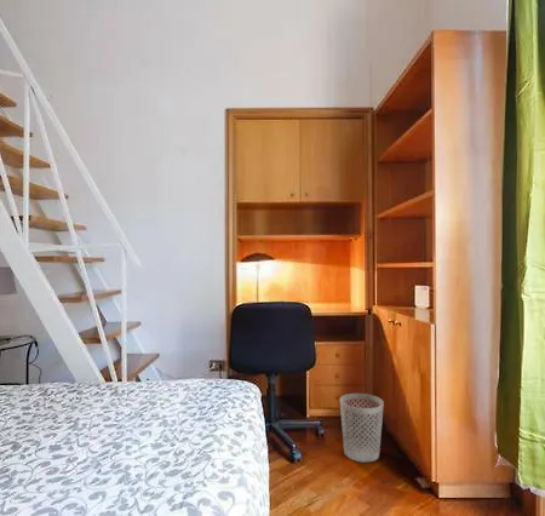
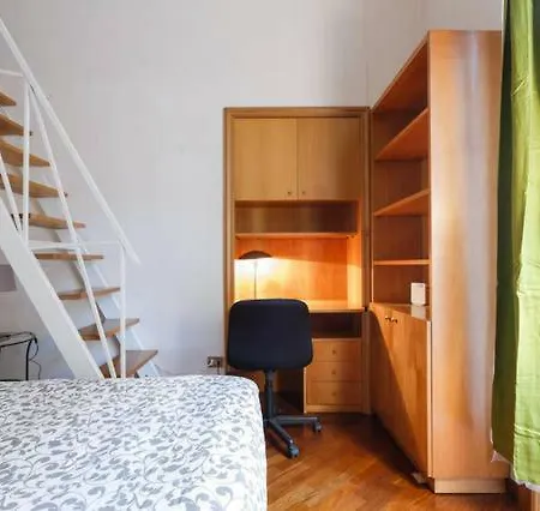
- wastebasket [339,392,385,463]
